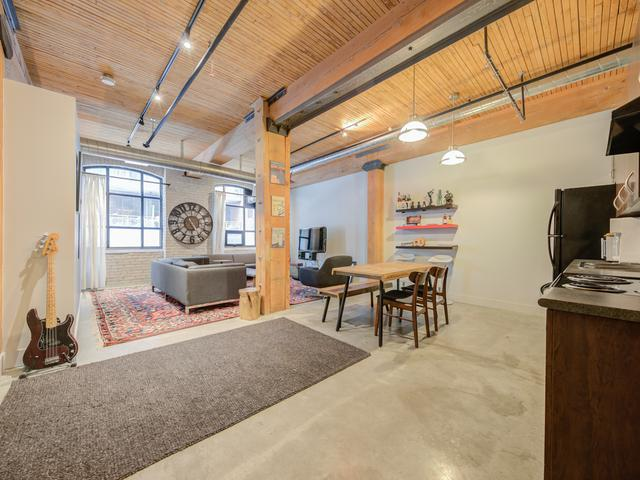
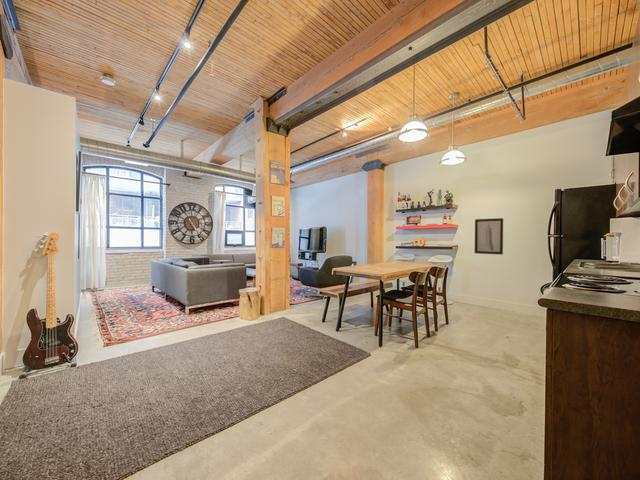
+ wall art [474,217,504,255]
